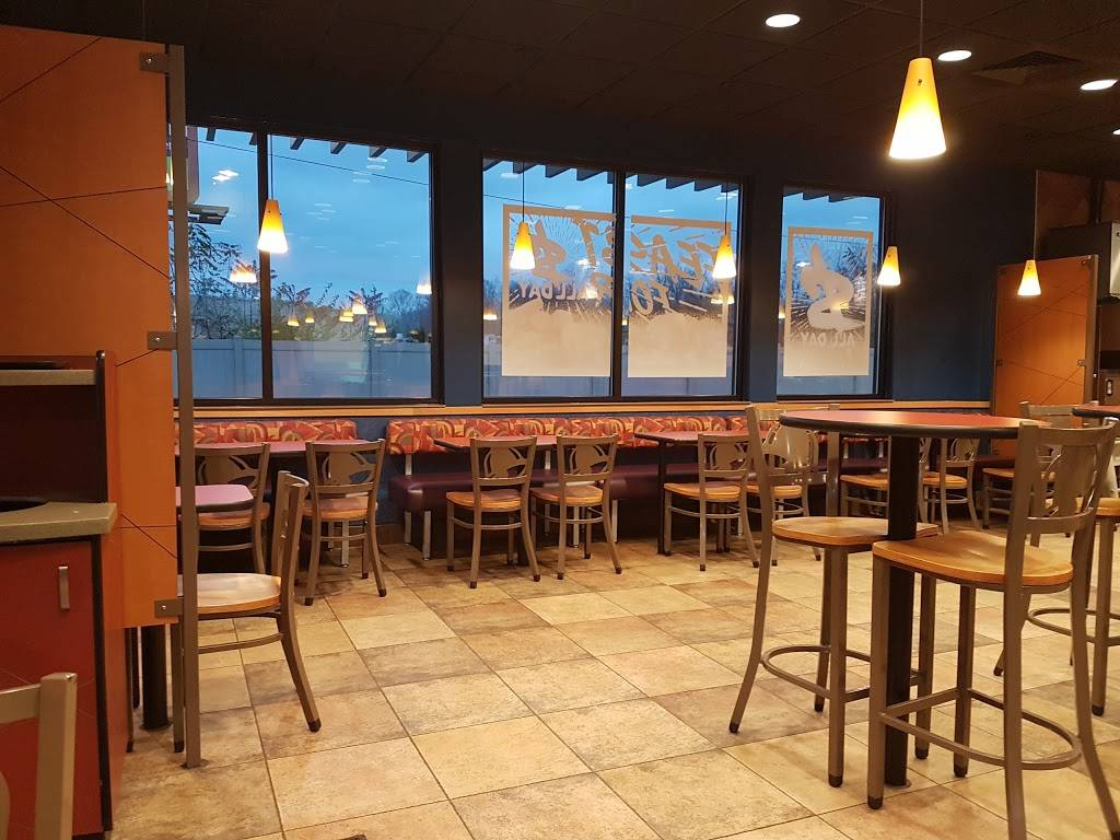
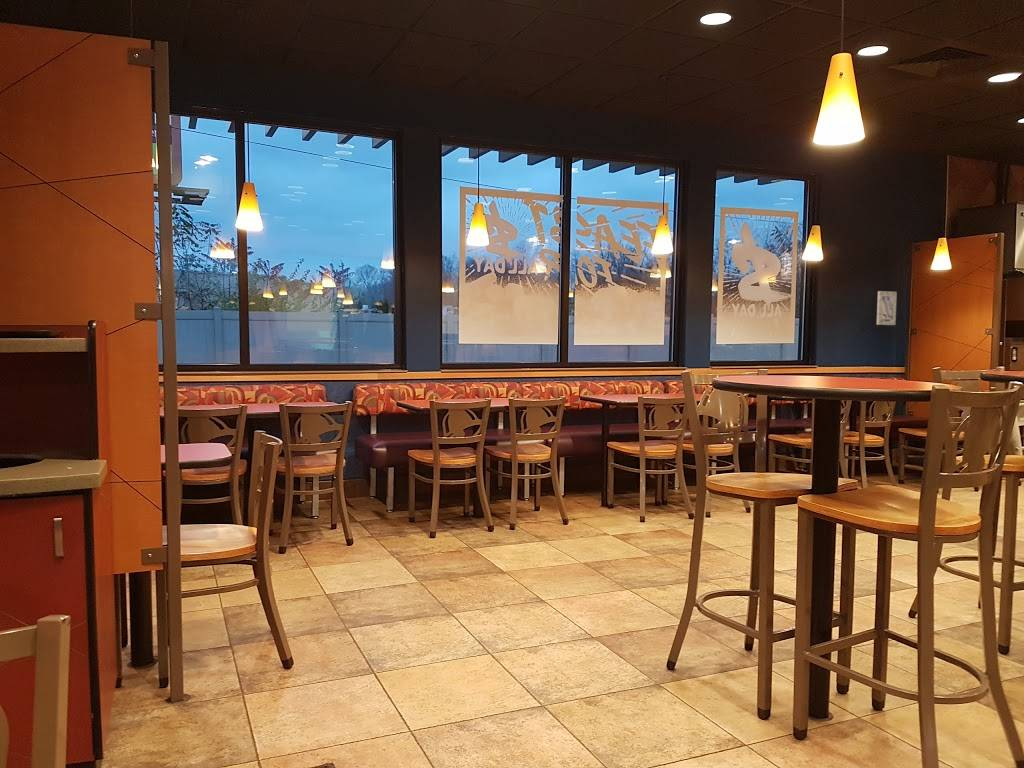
+ wall art [876,290,898,326]
